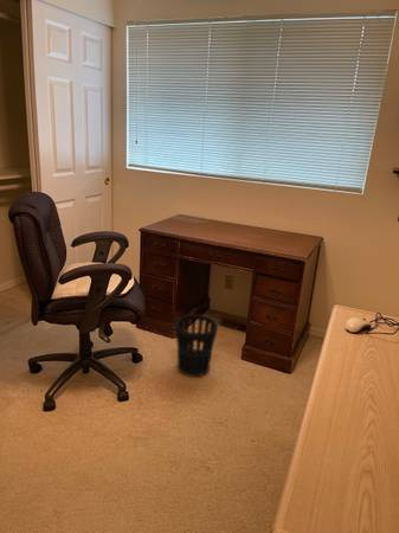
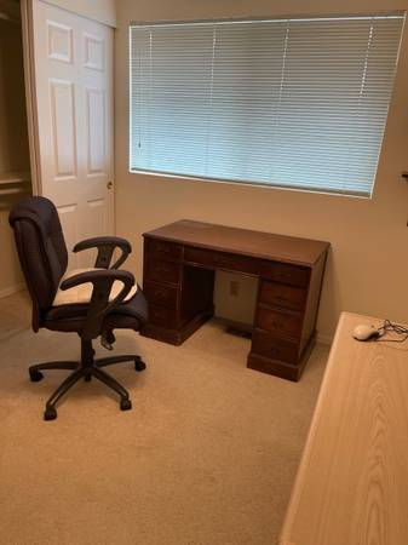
- wastebasket [174,314,219,378]
